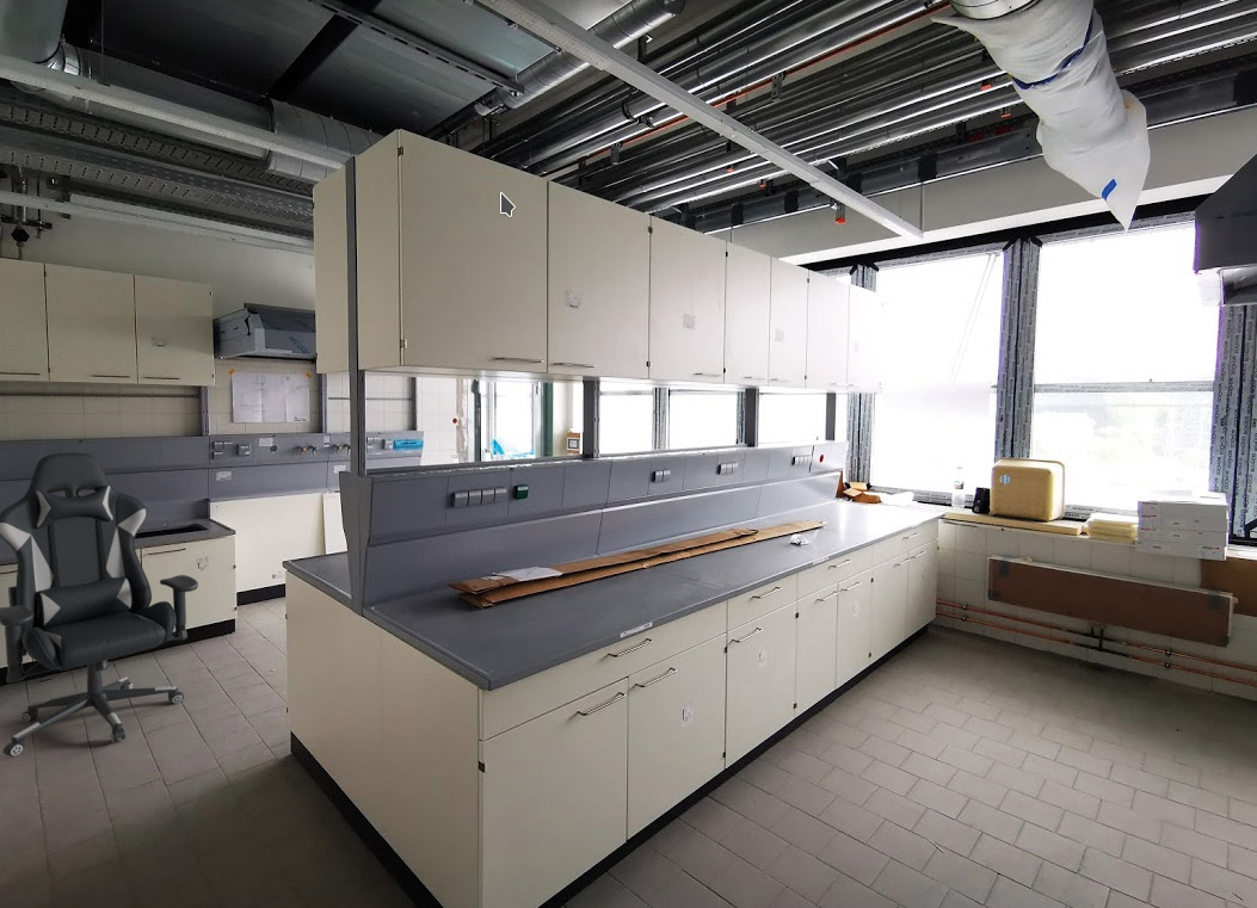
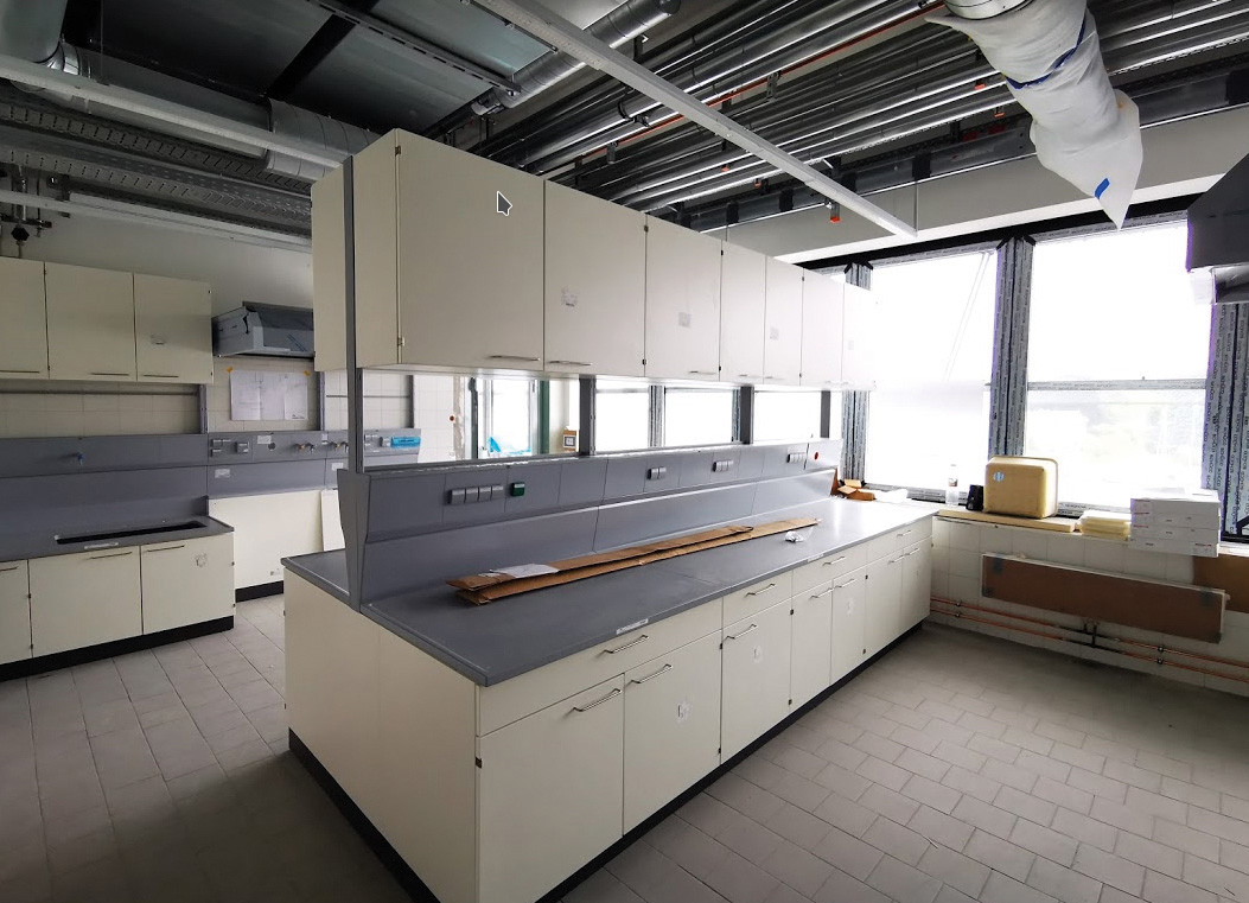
- chair [0,451,199,758]
